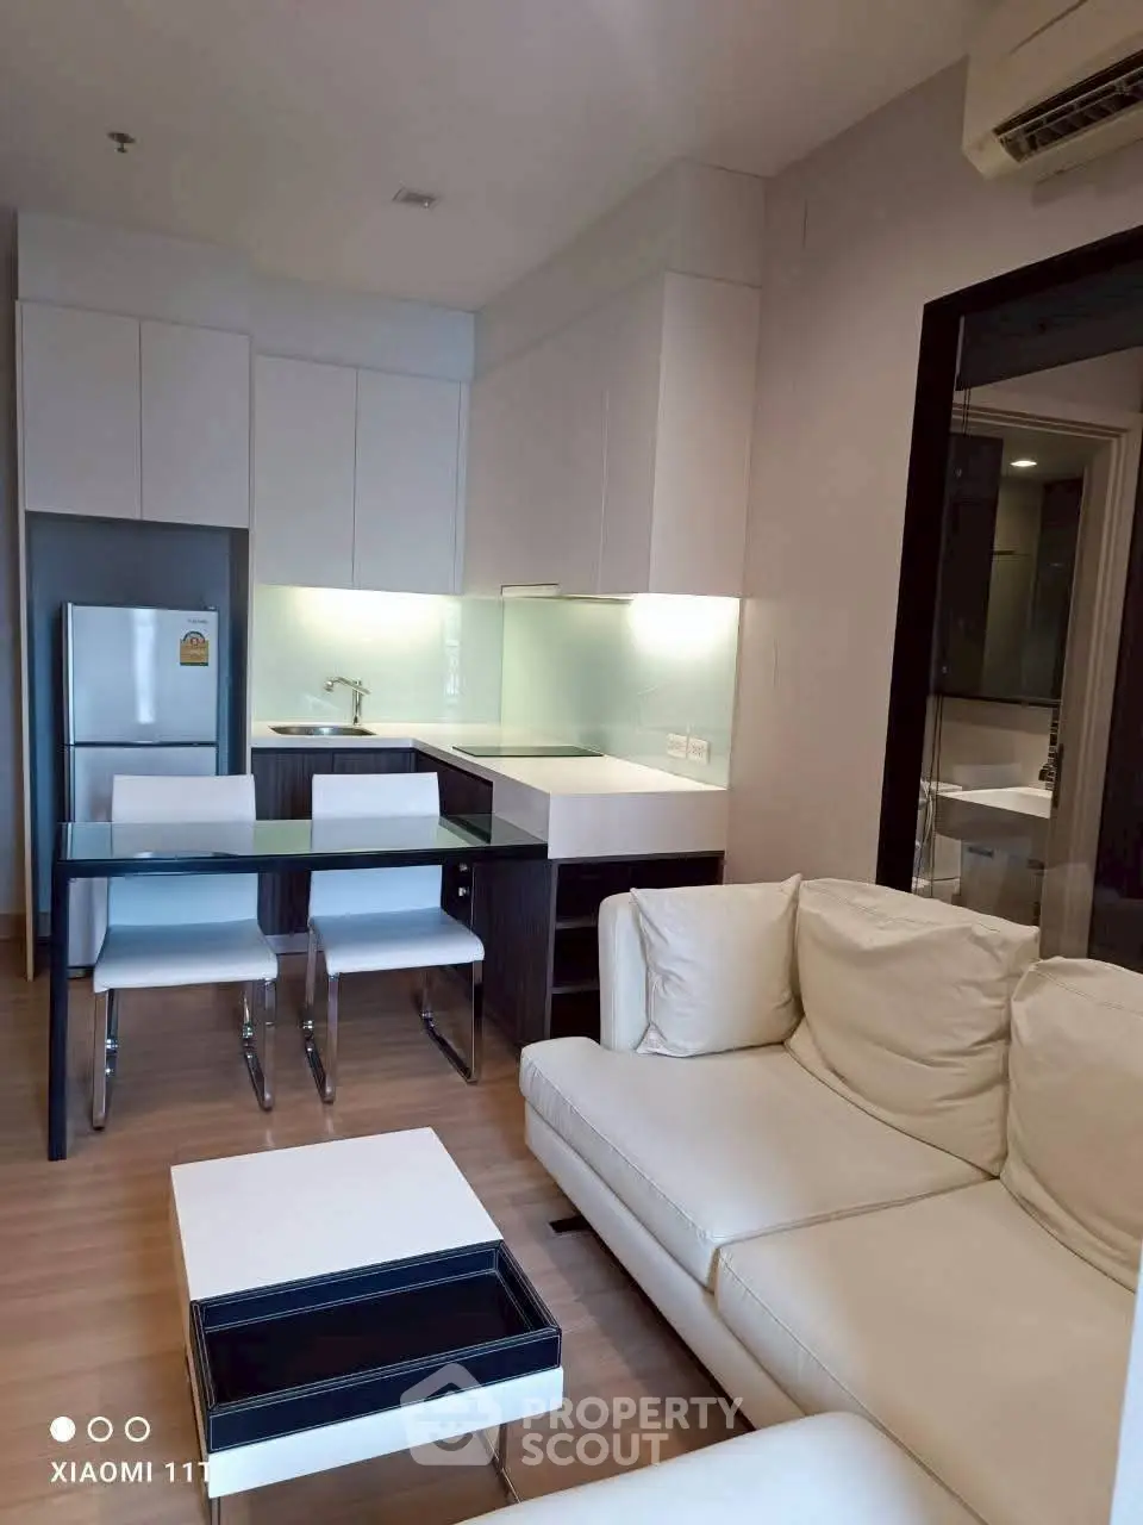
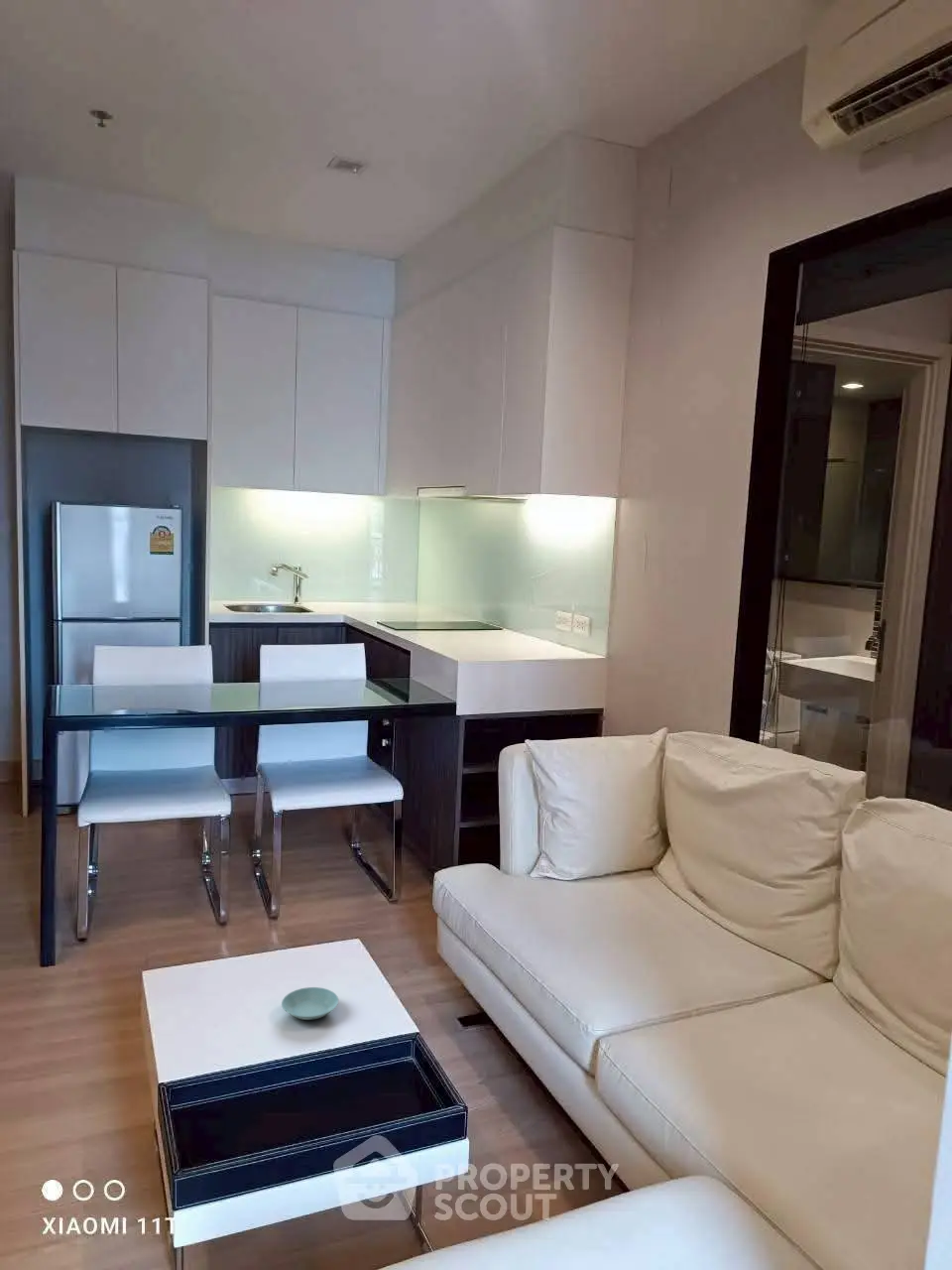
+ saucer [281,986,339,1021]
